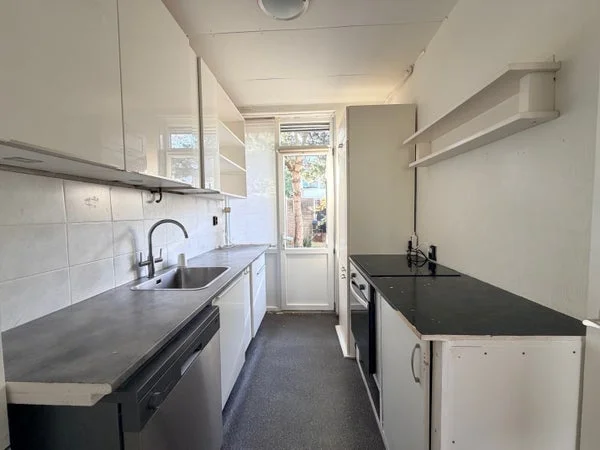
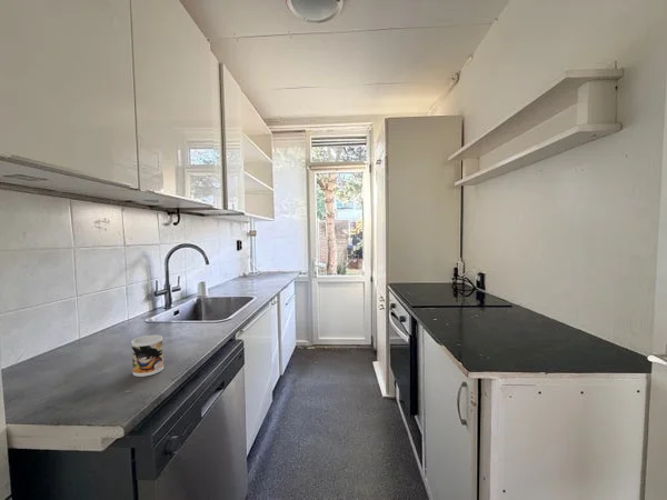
+ mug [130,334,165,378]
